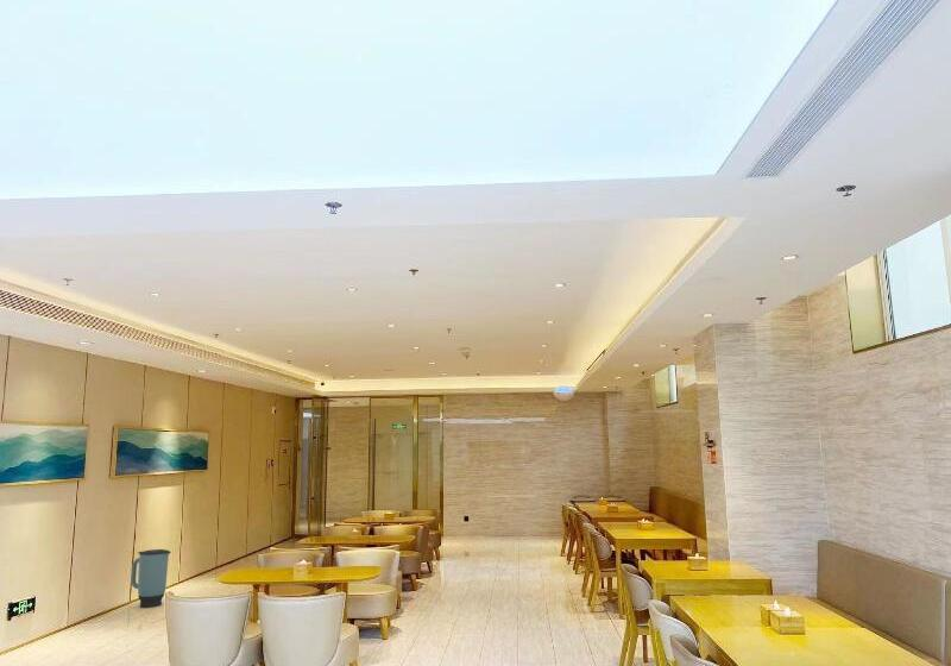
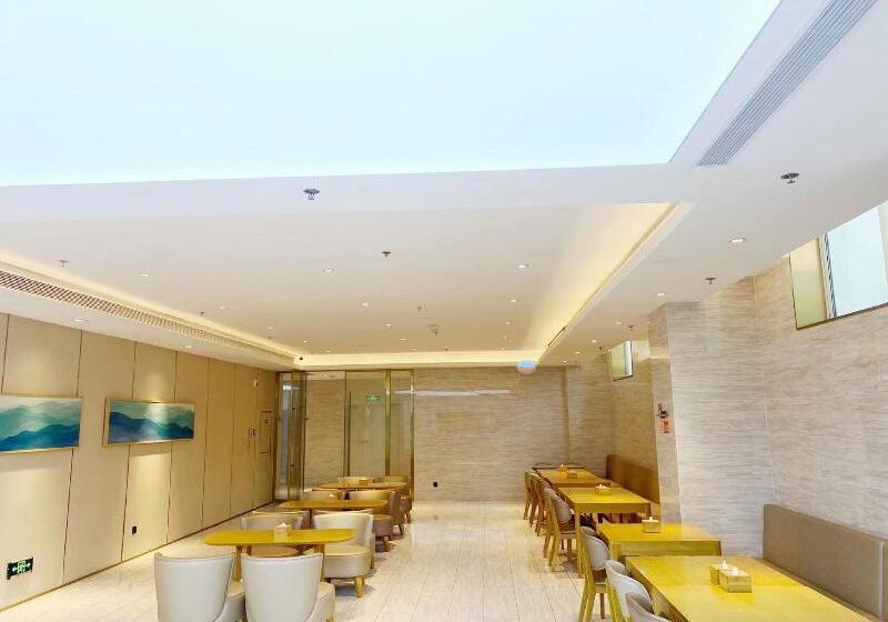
- trash can [130,548,172,609]
